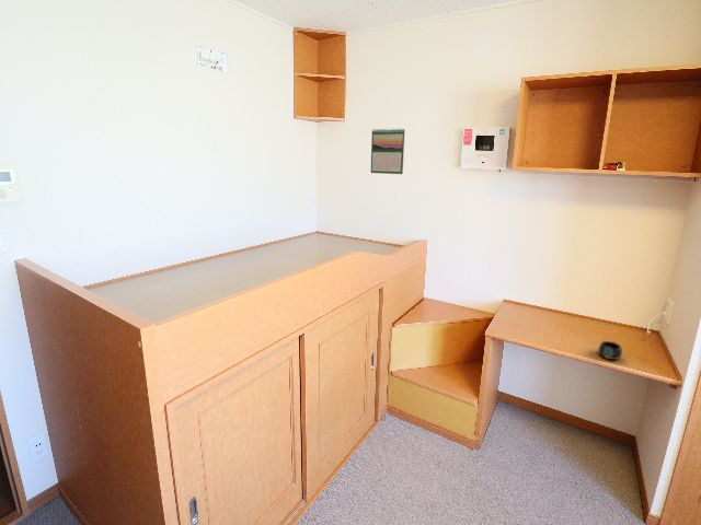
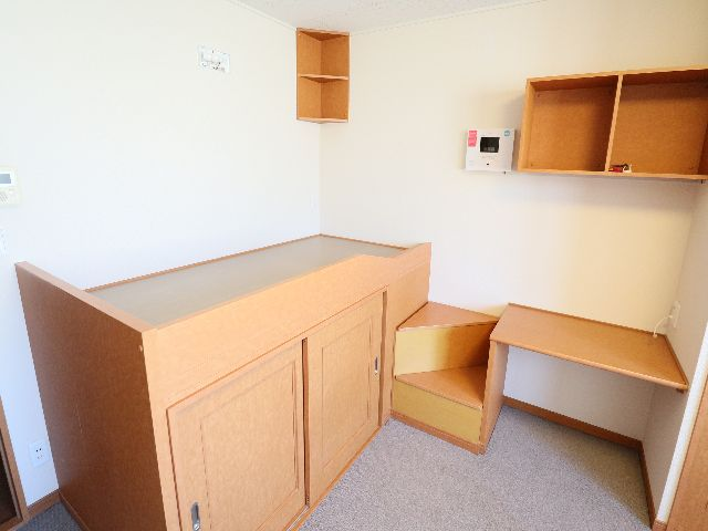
- calendar [370,127,406,175]
- mug [597,340,623,361]
